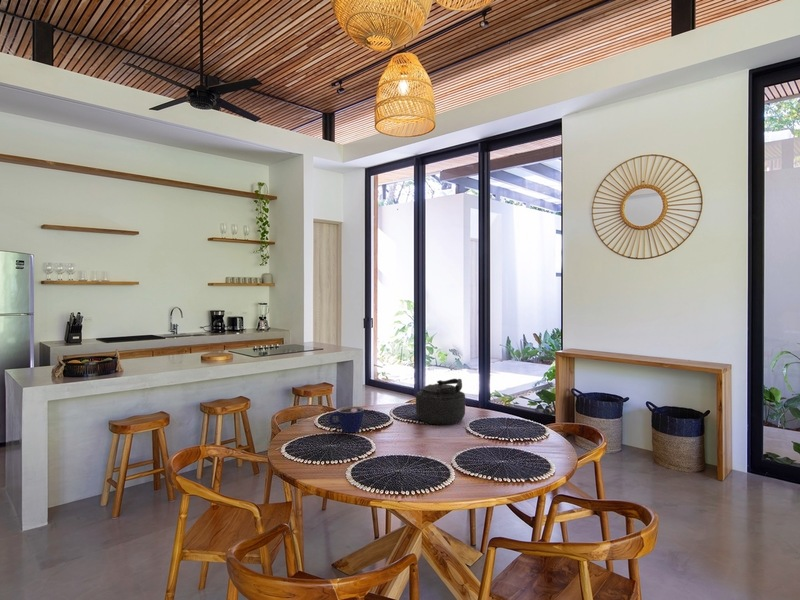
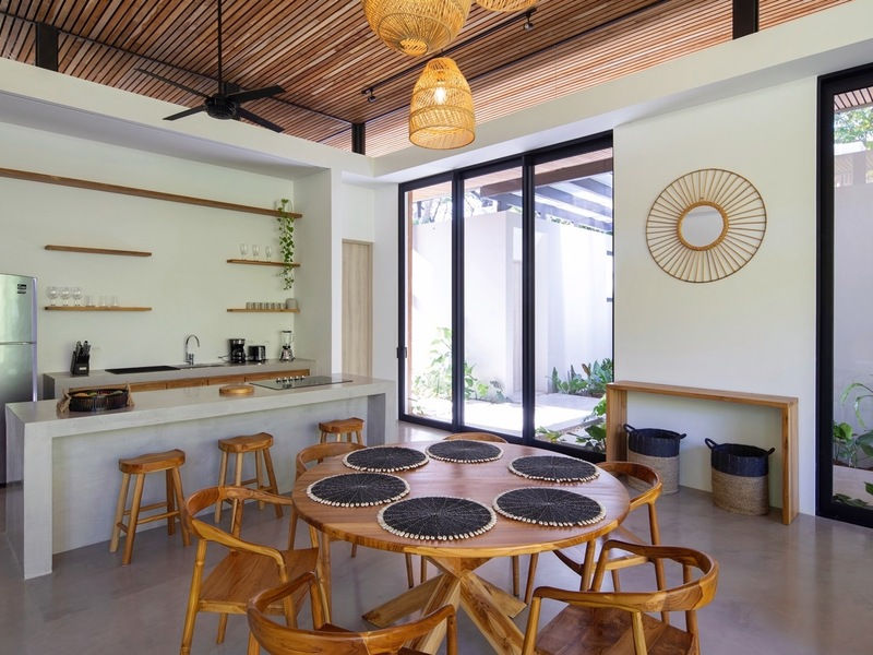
- kettle [415,378,466,425]
- cup [328,405,365,433]
